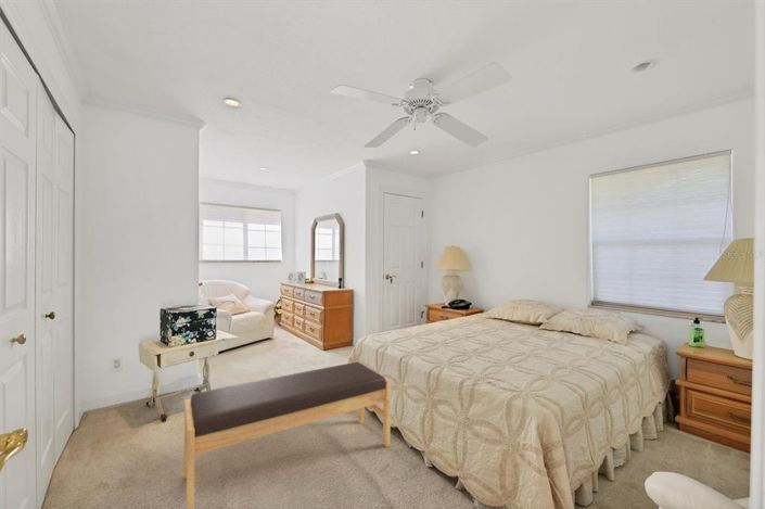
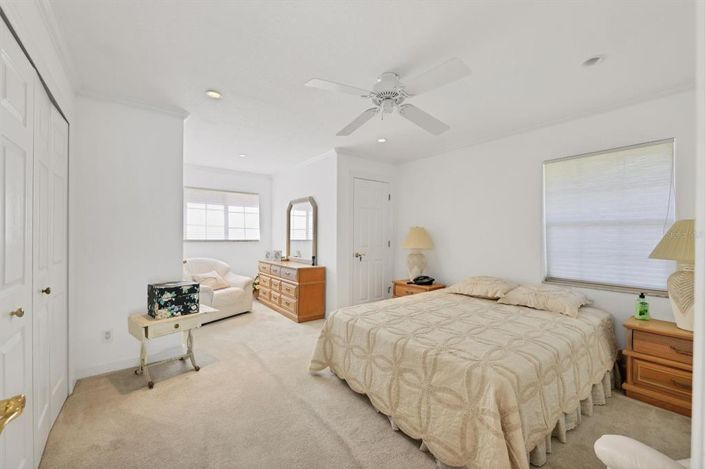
- bench [183,360,392,509]
